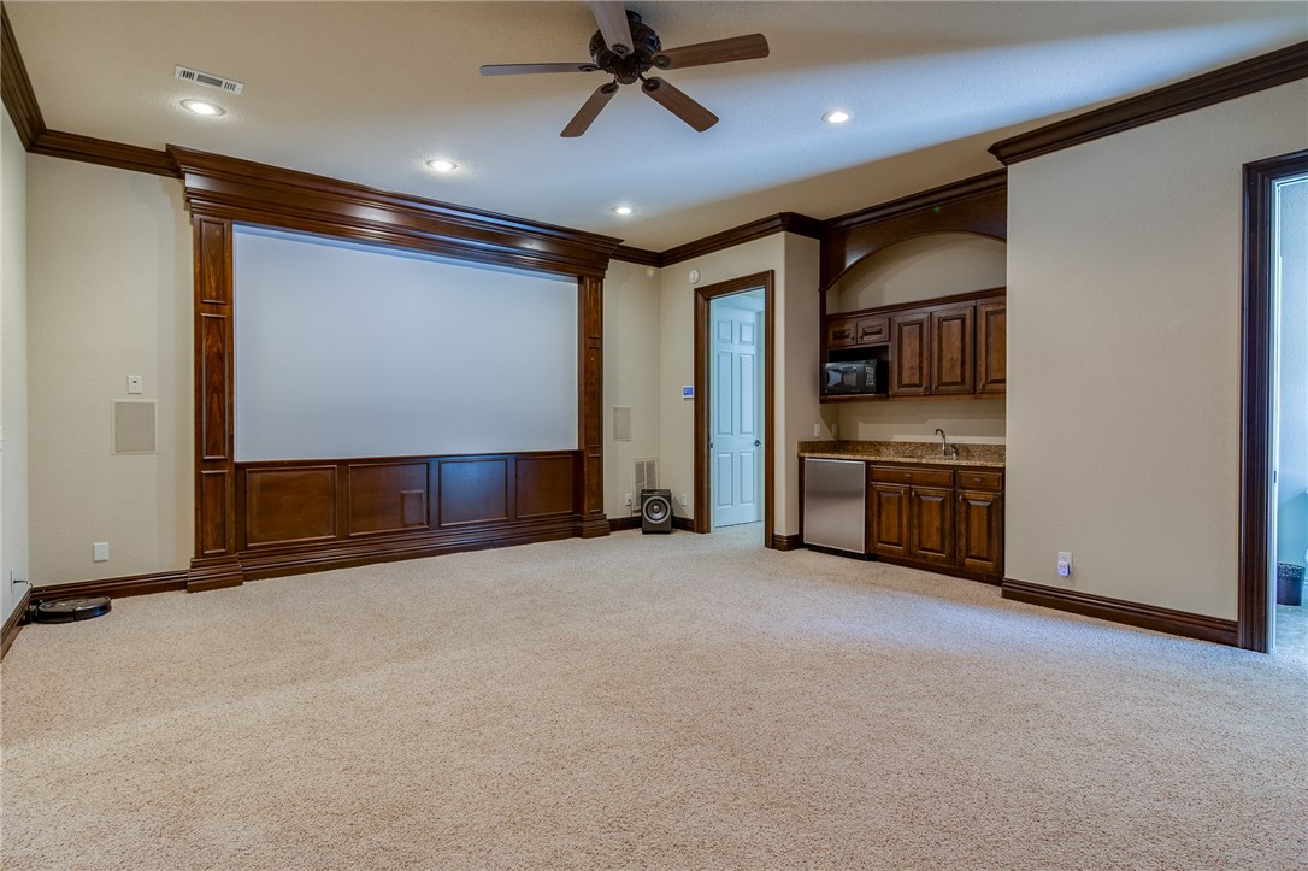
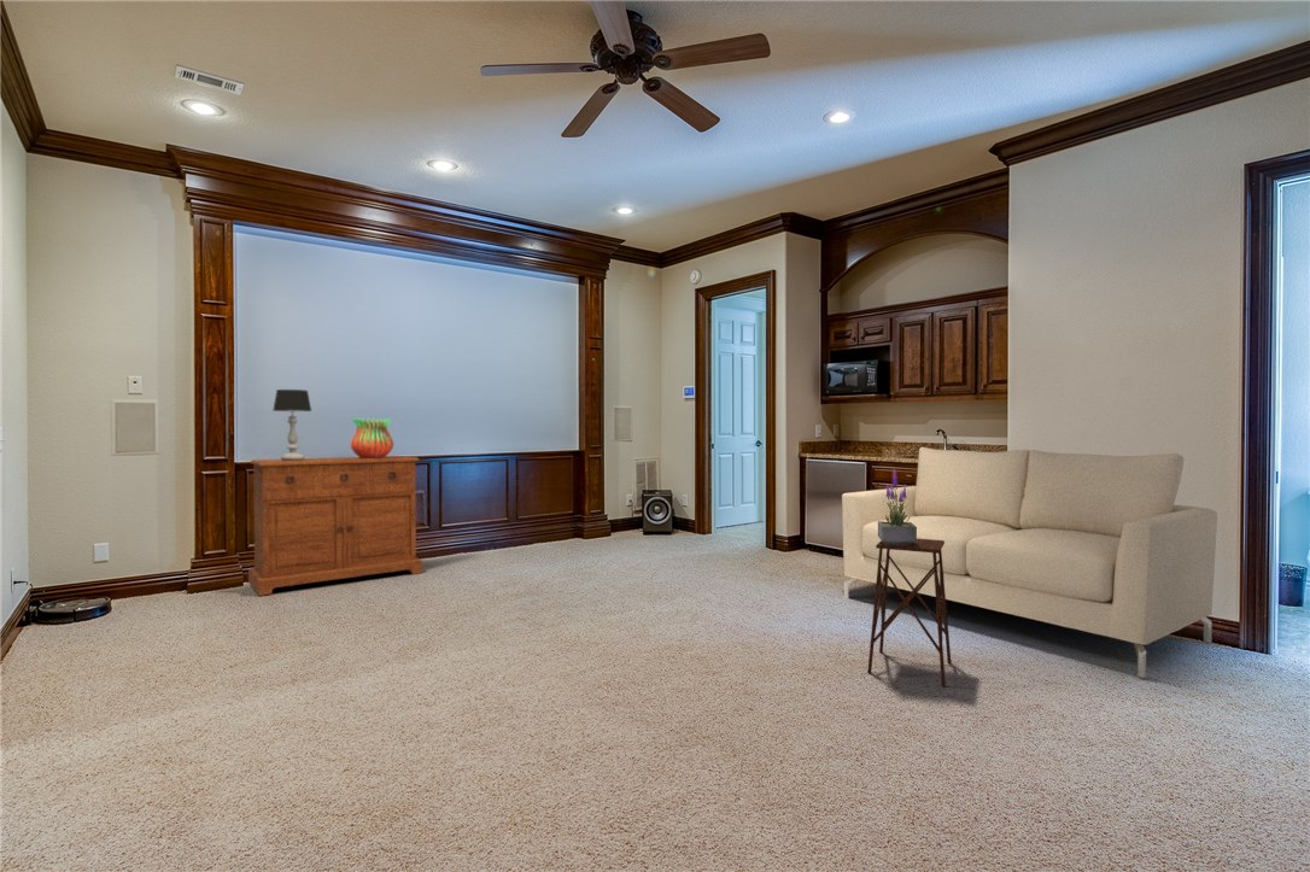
+ sofa [841,446,1218,679]
+ sideboard [247,455,423,597]
+ vase [350,417,394,458]
+ table lamp [271,388,312,461]
+ potted plant [878,468,917,545]
+ side table [867,539,952,687]
